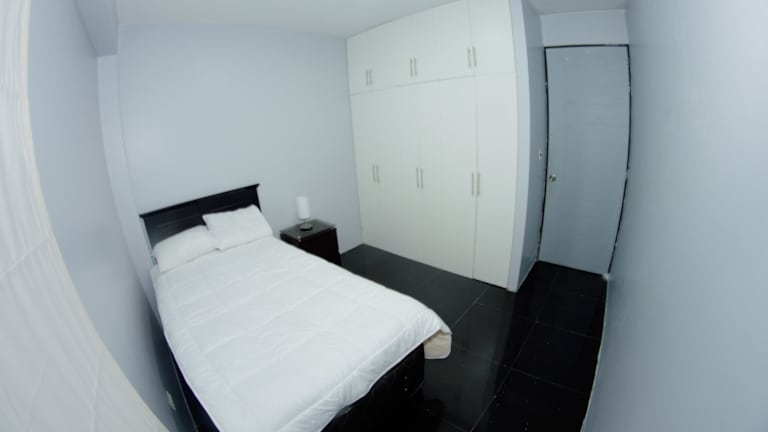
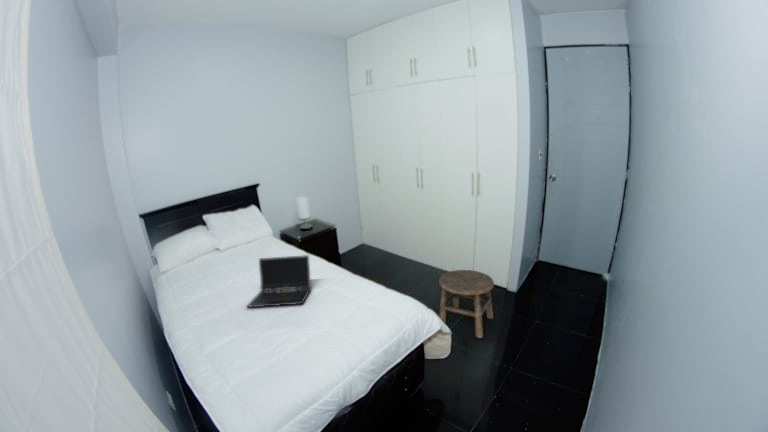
+ stool [438,269,495,339]
+ laptop computer [245,254,312,309]
